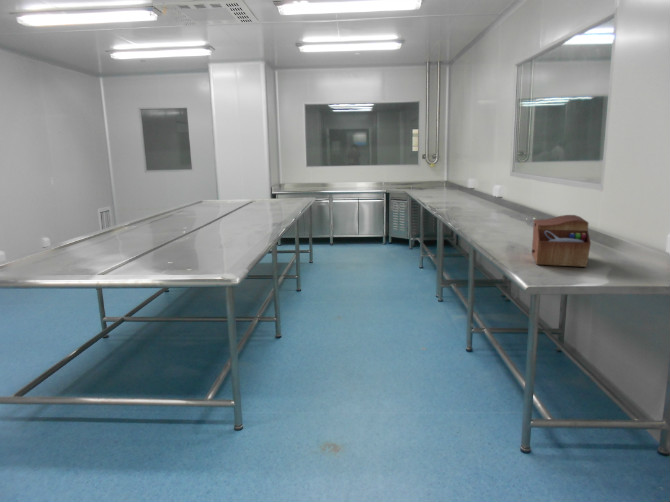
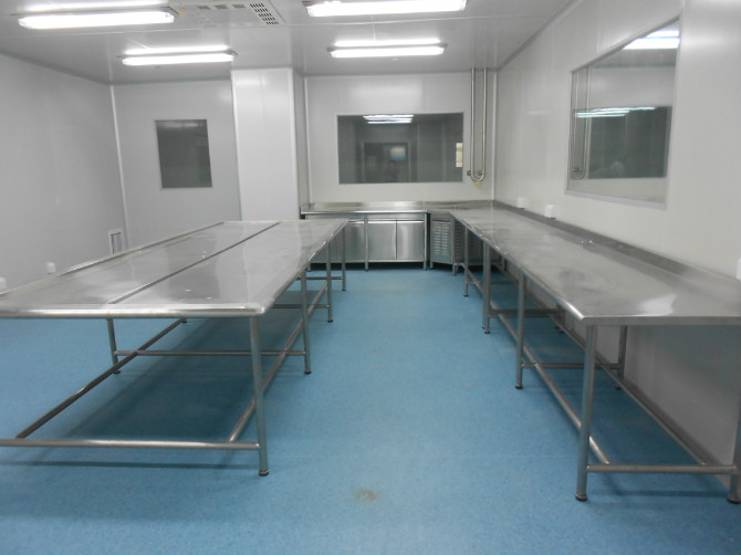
- sewing box [531,214,592,268]
